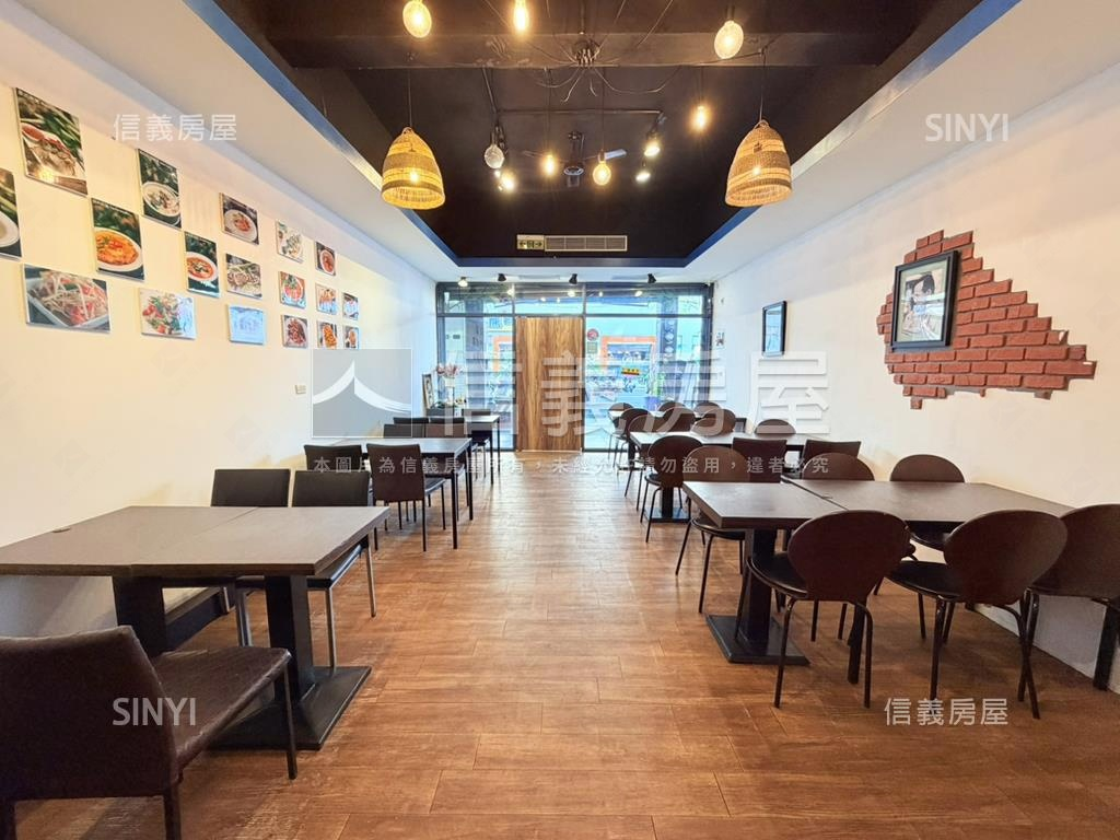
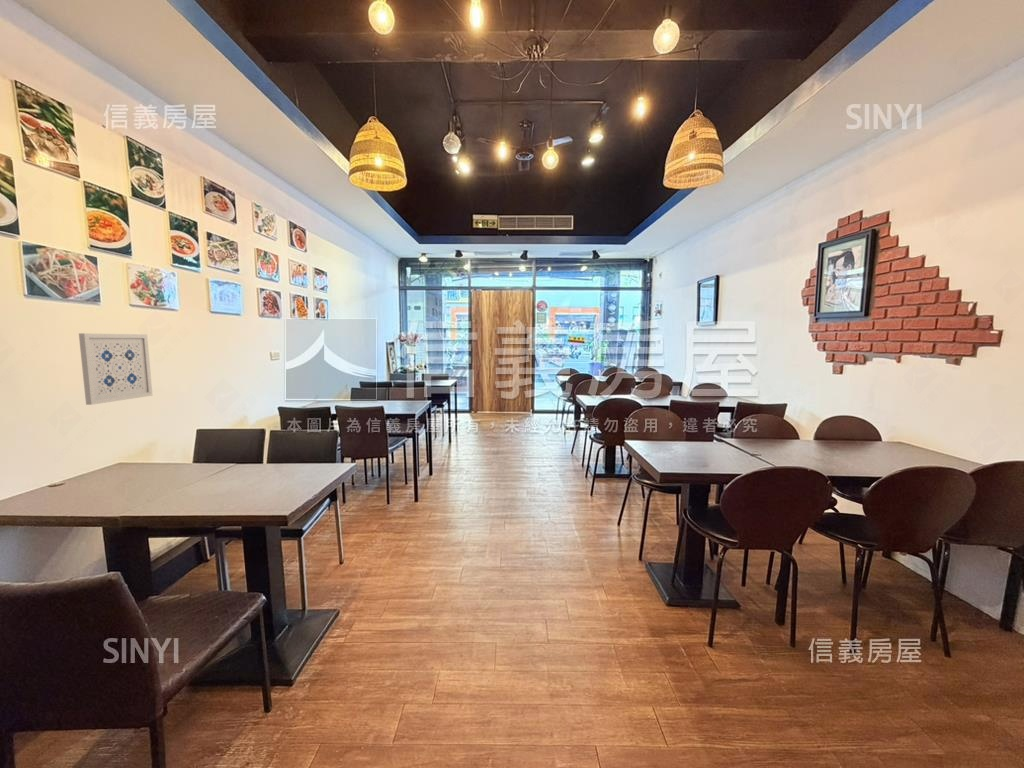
+ wall art [78,332,154,406]
